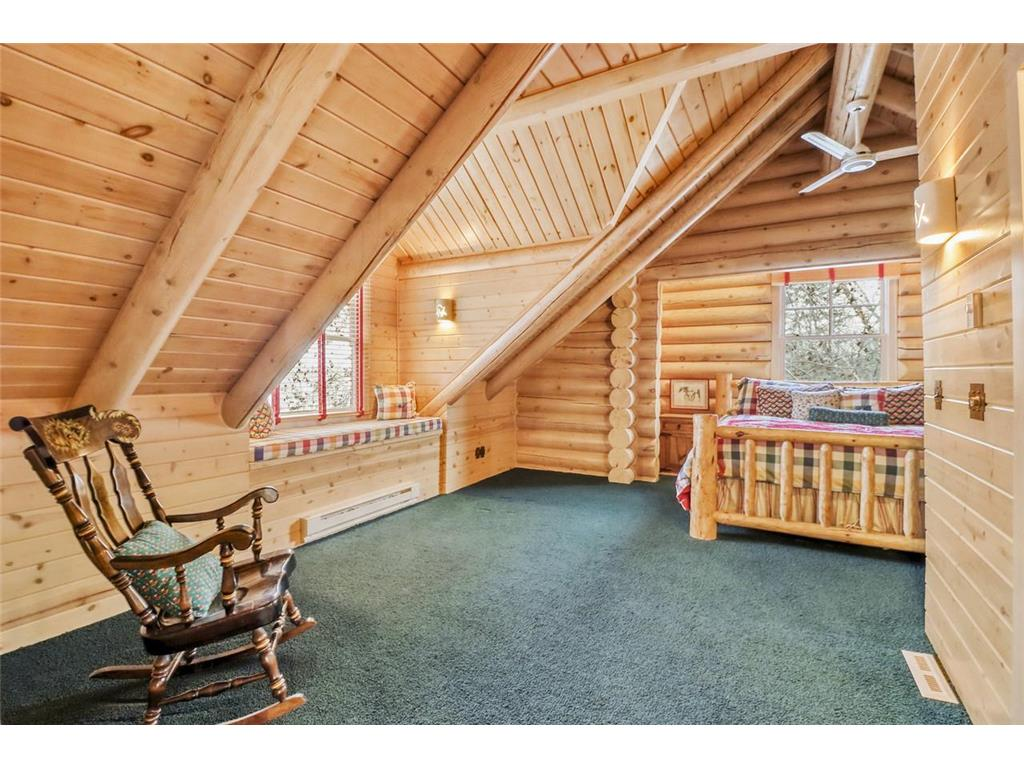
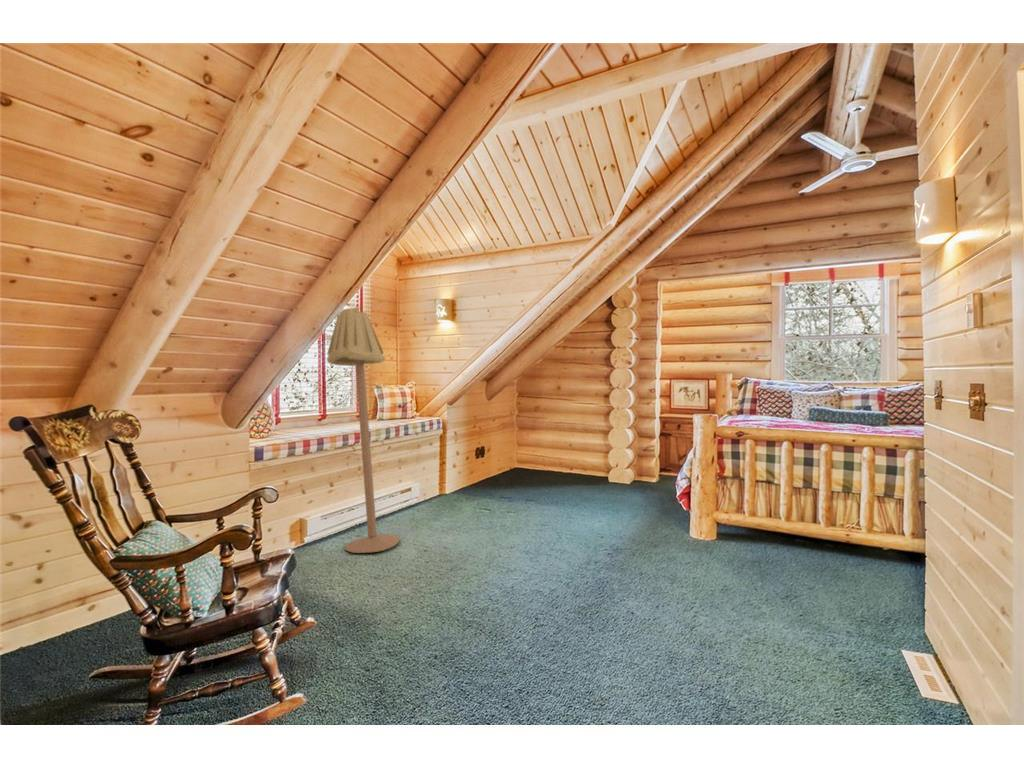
+ floor lamp [326,306,400,554]
